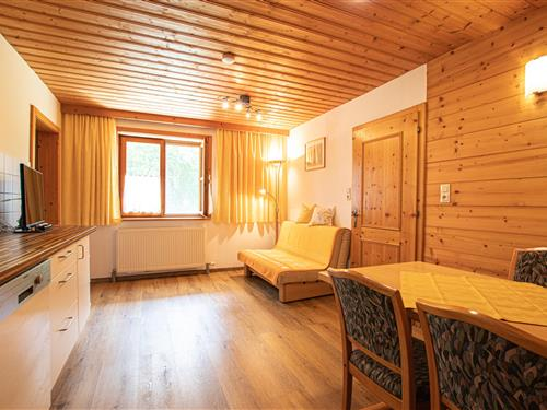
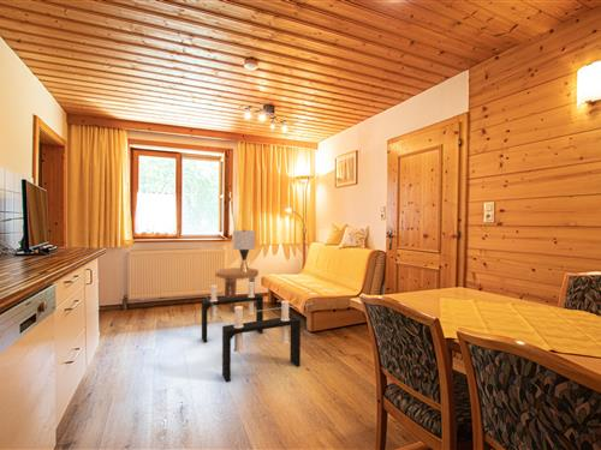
+ coffee table [194,277,313,383]
+ lamp [232,228,257,272]
+ side table [214,266,260,313]
